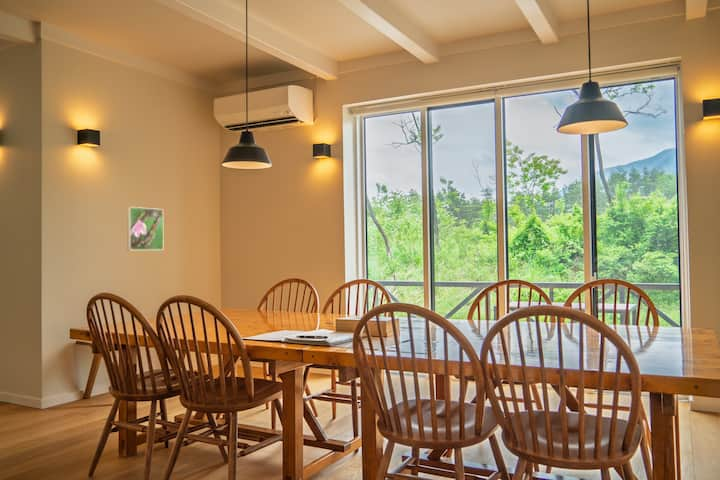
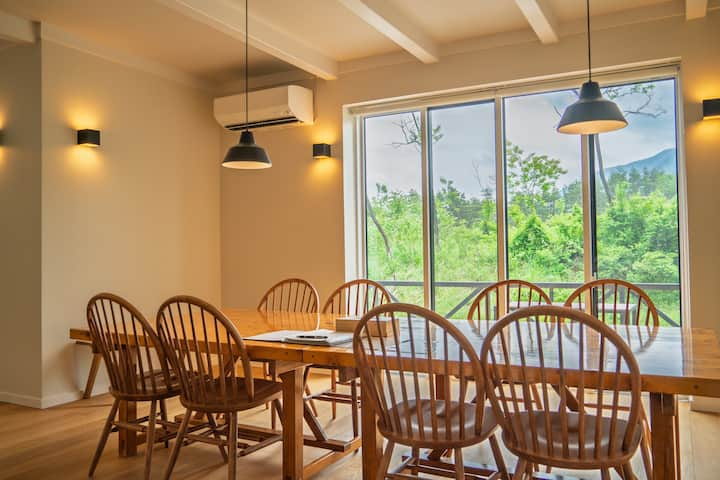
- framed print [126,206,164,251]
